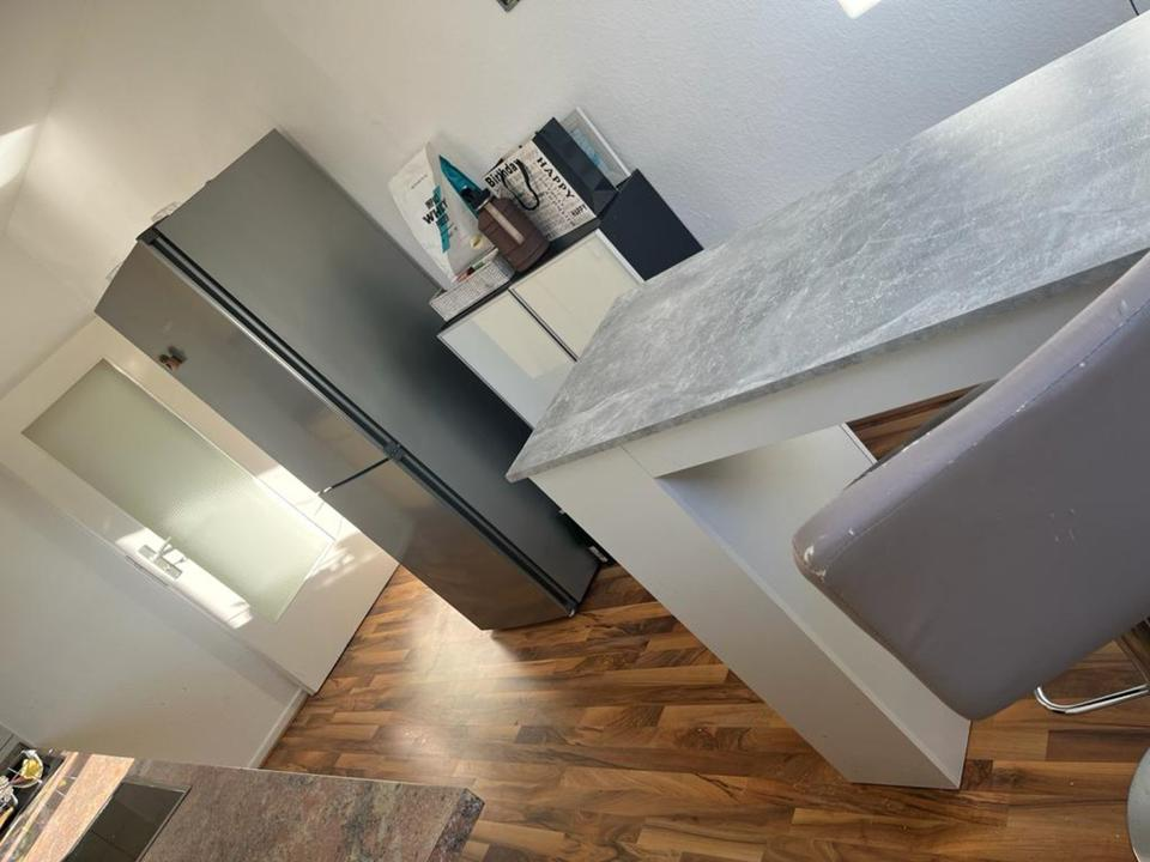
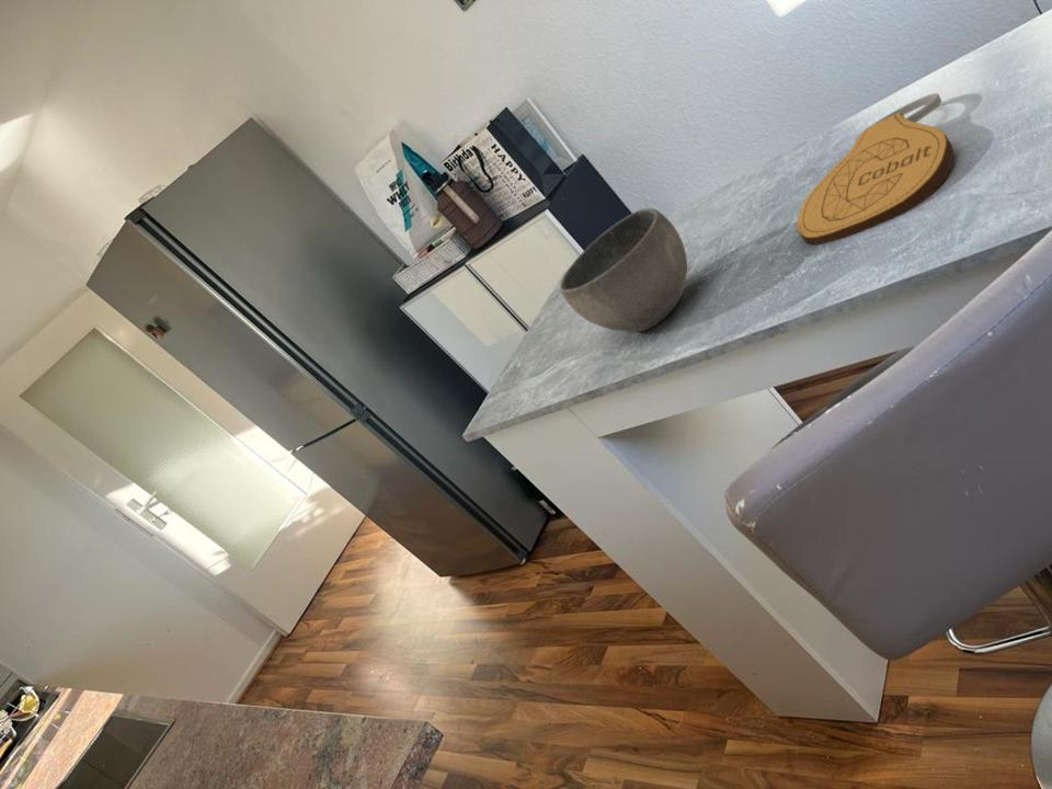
+ bowl [559,207,688,333]
+ key chain [796,92,954,245]
